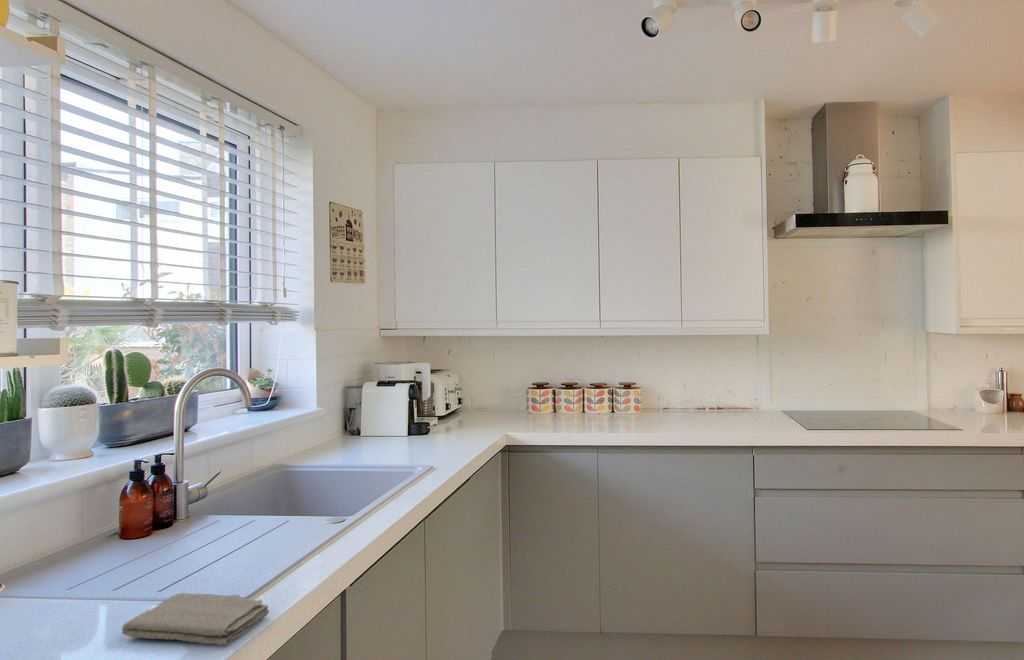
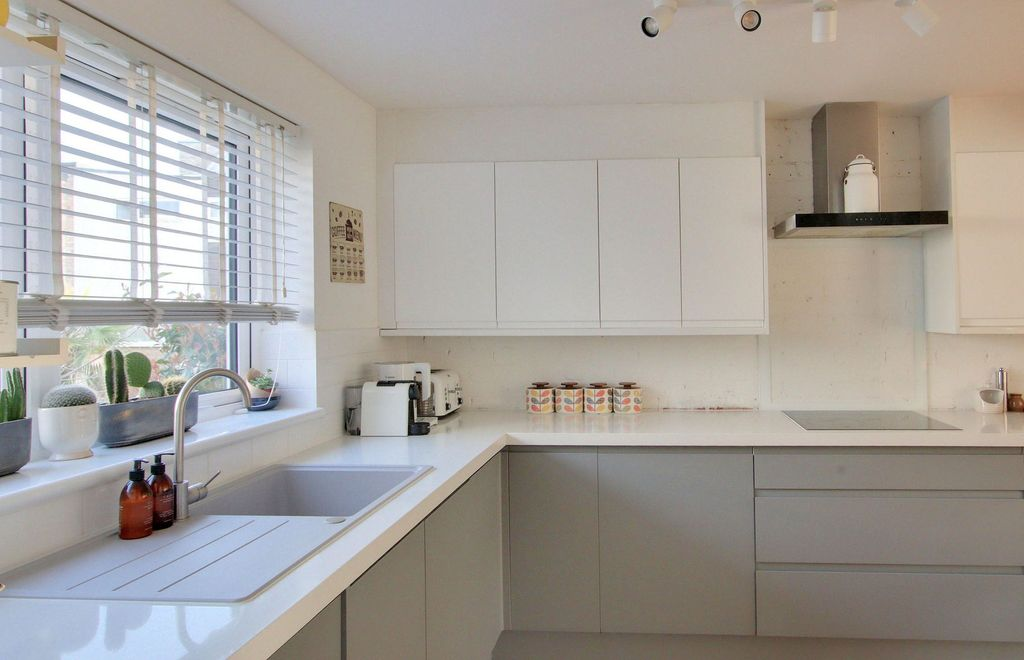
- washcloth [121,592,270,647]
